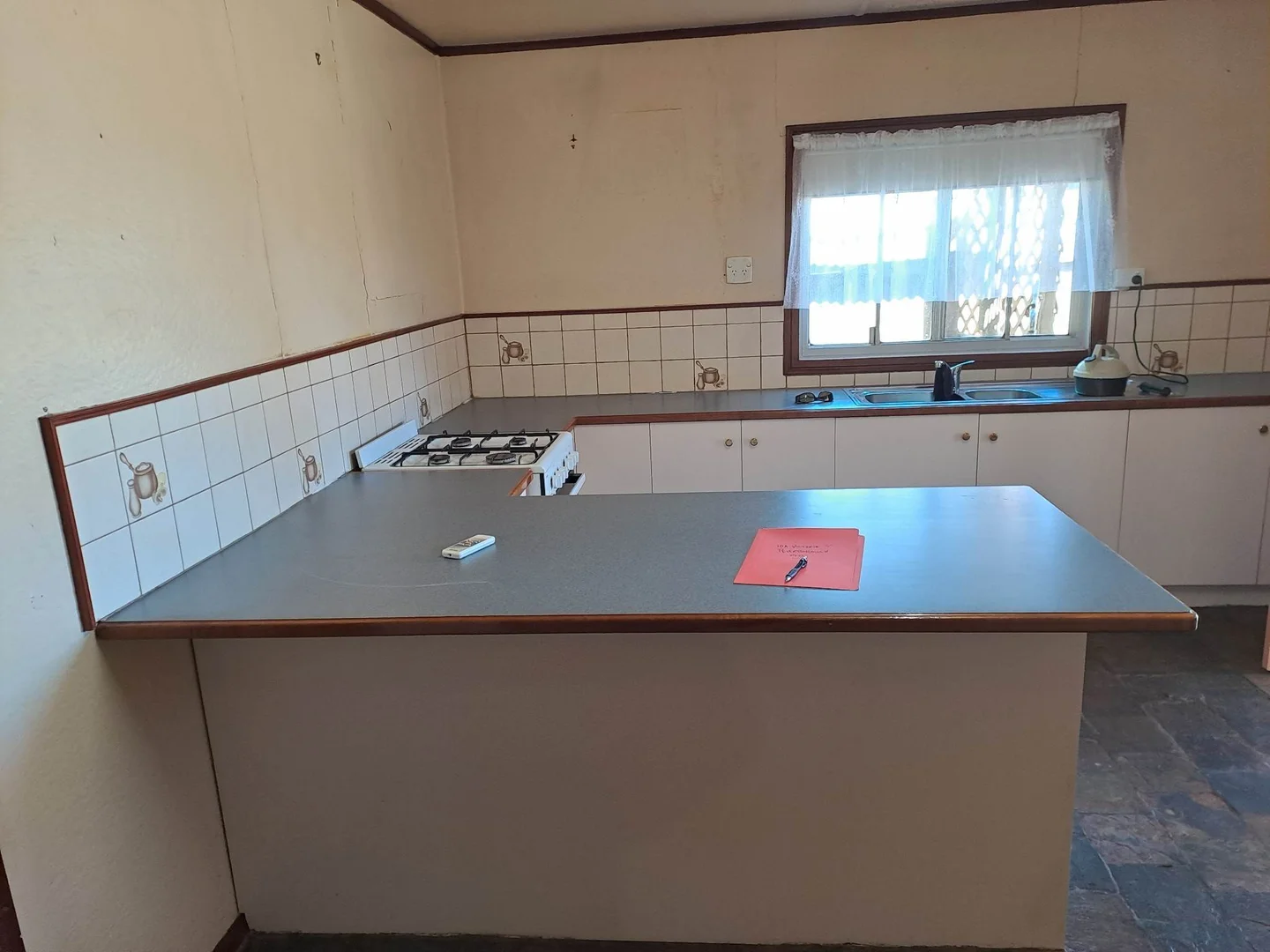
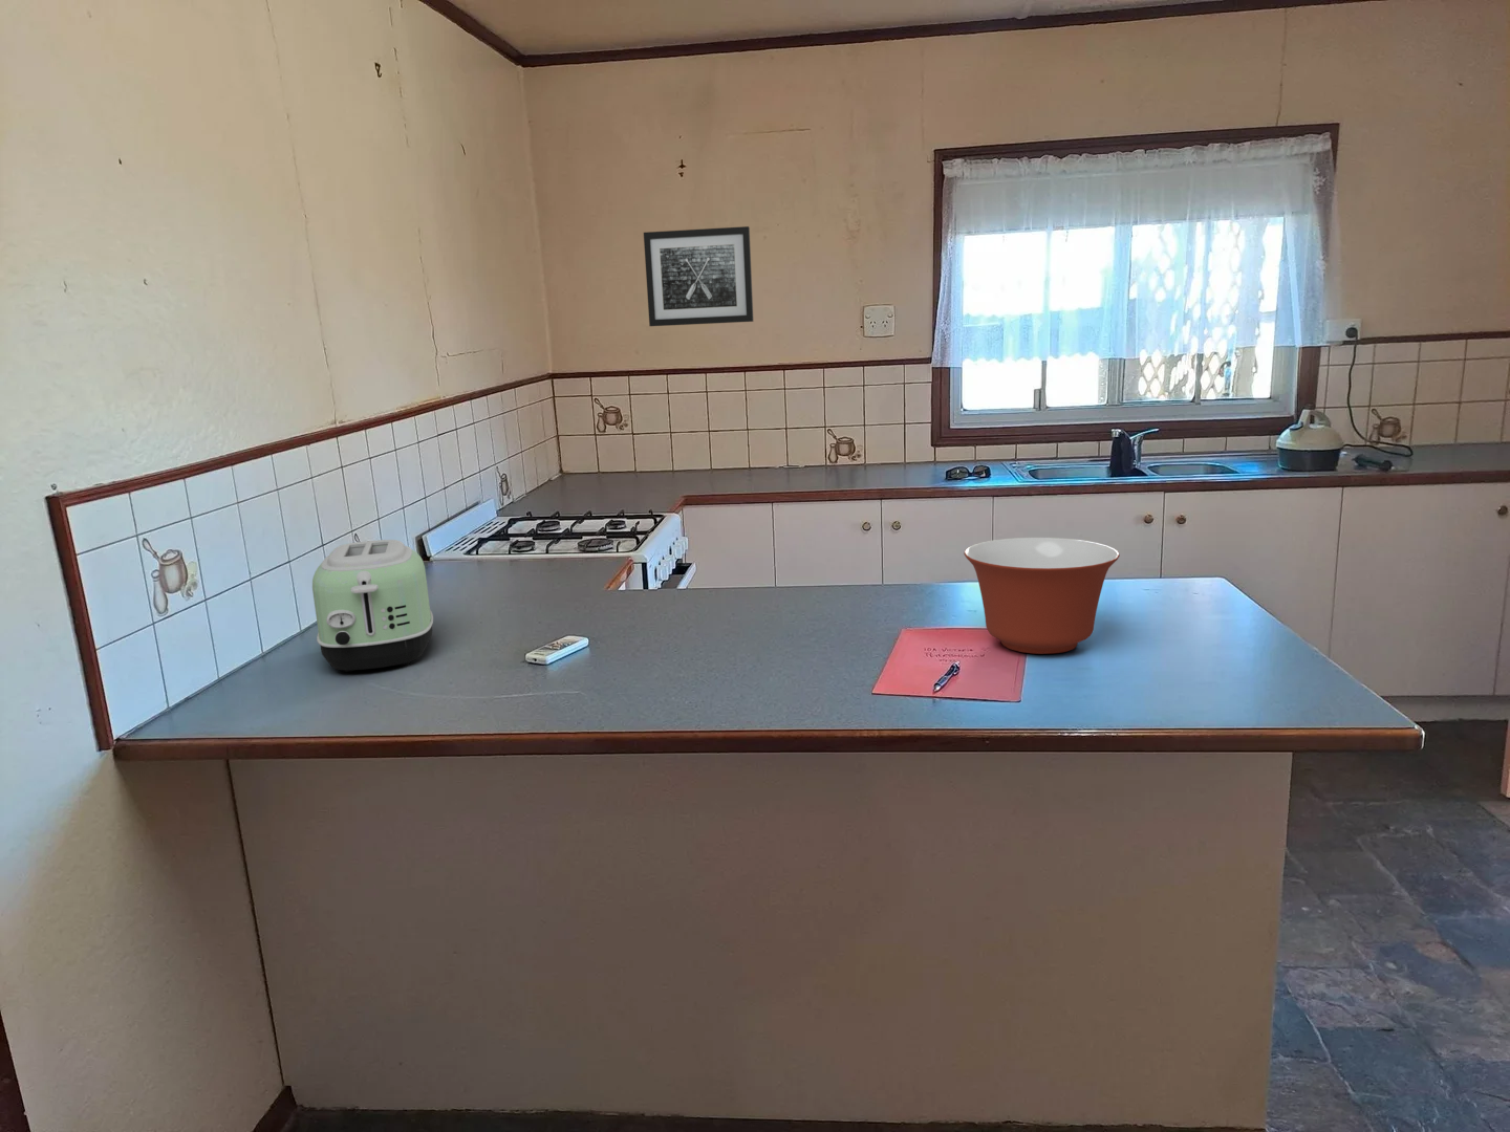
+ toaster [312,539,434,673]
+ mixing bowl [963,536,1121,655]
+ wall art [643,226,755,327]
